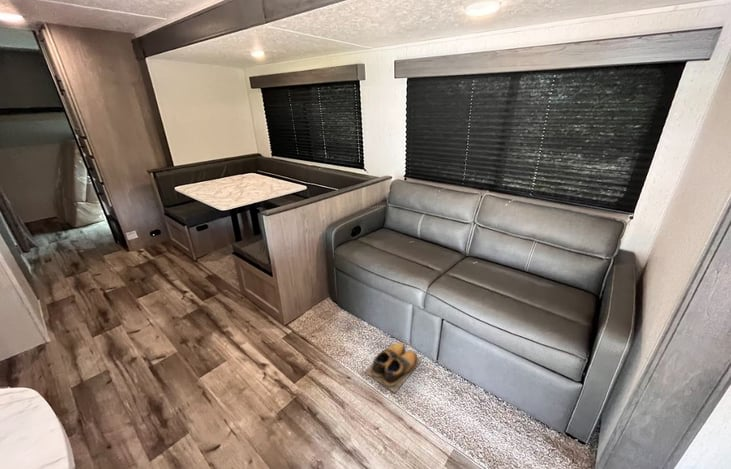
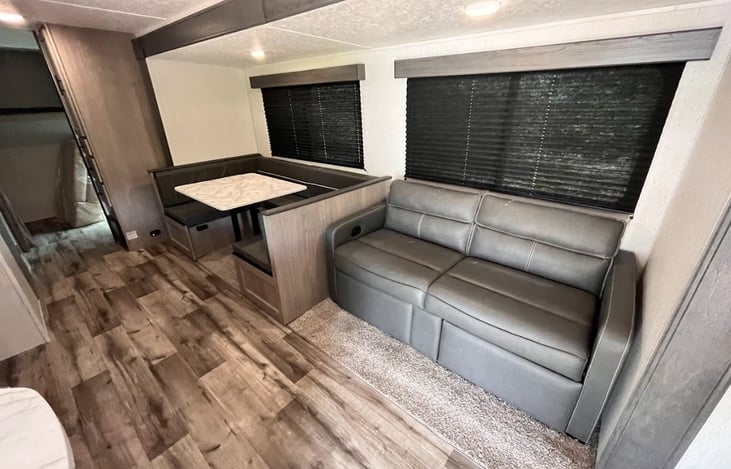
- shoes [363,341,423,394]
